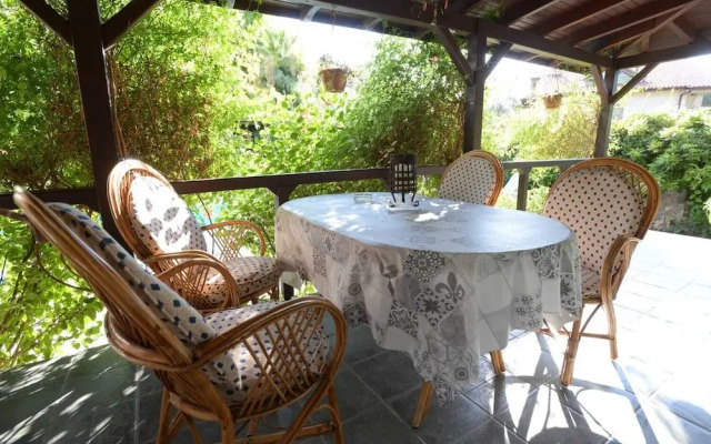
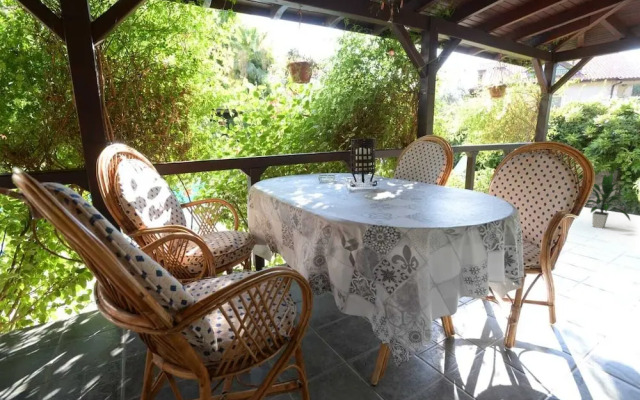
+ indoor plant [585,172,632,229]
